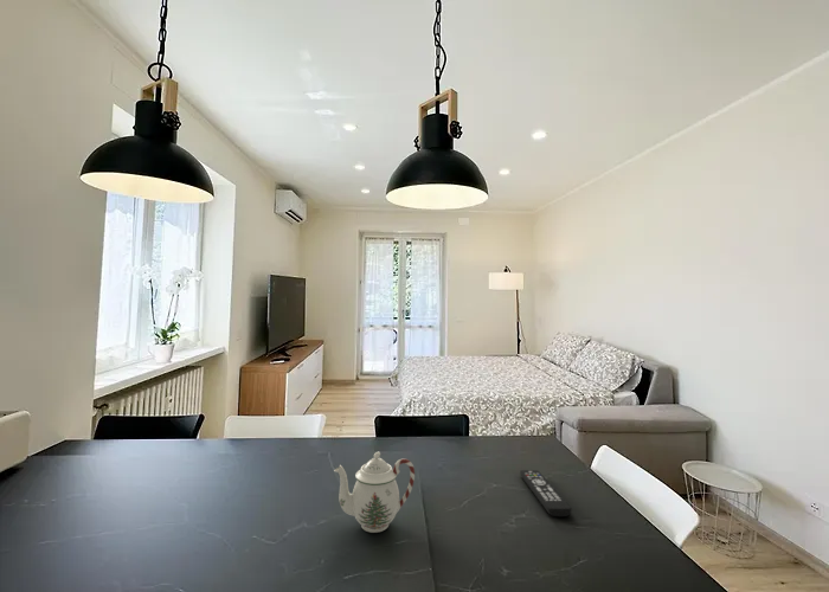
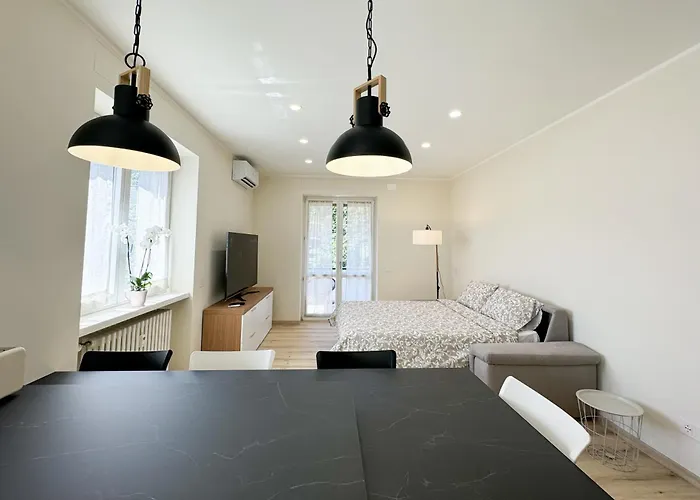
- teapot [333,451,416,534]
- remote control [519,469,573,517]
